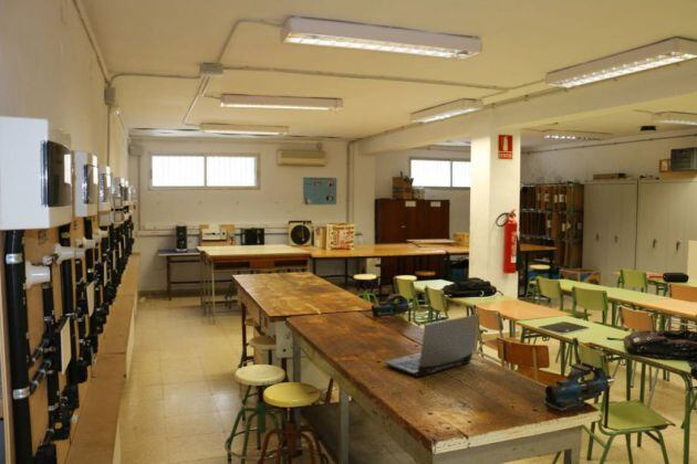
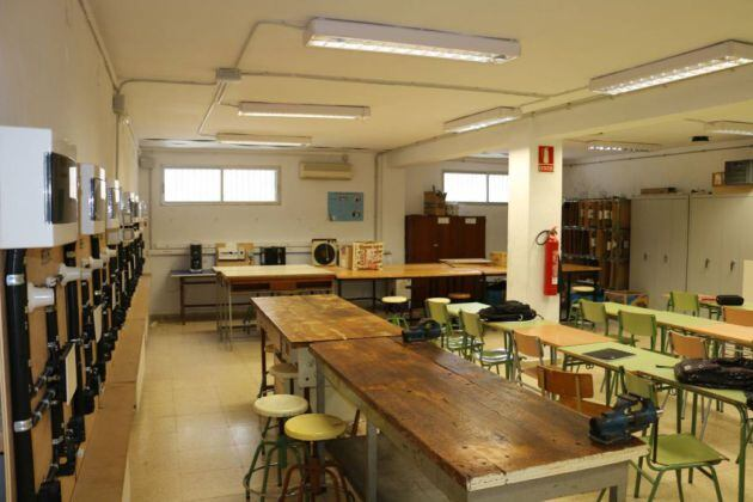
- laptop computer [383,313,480,378]
